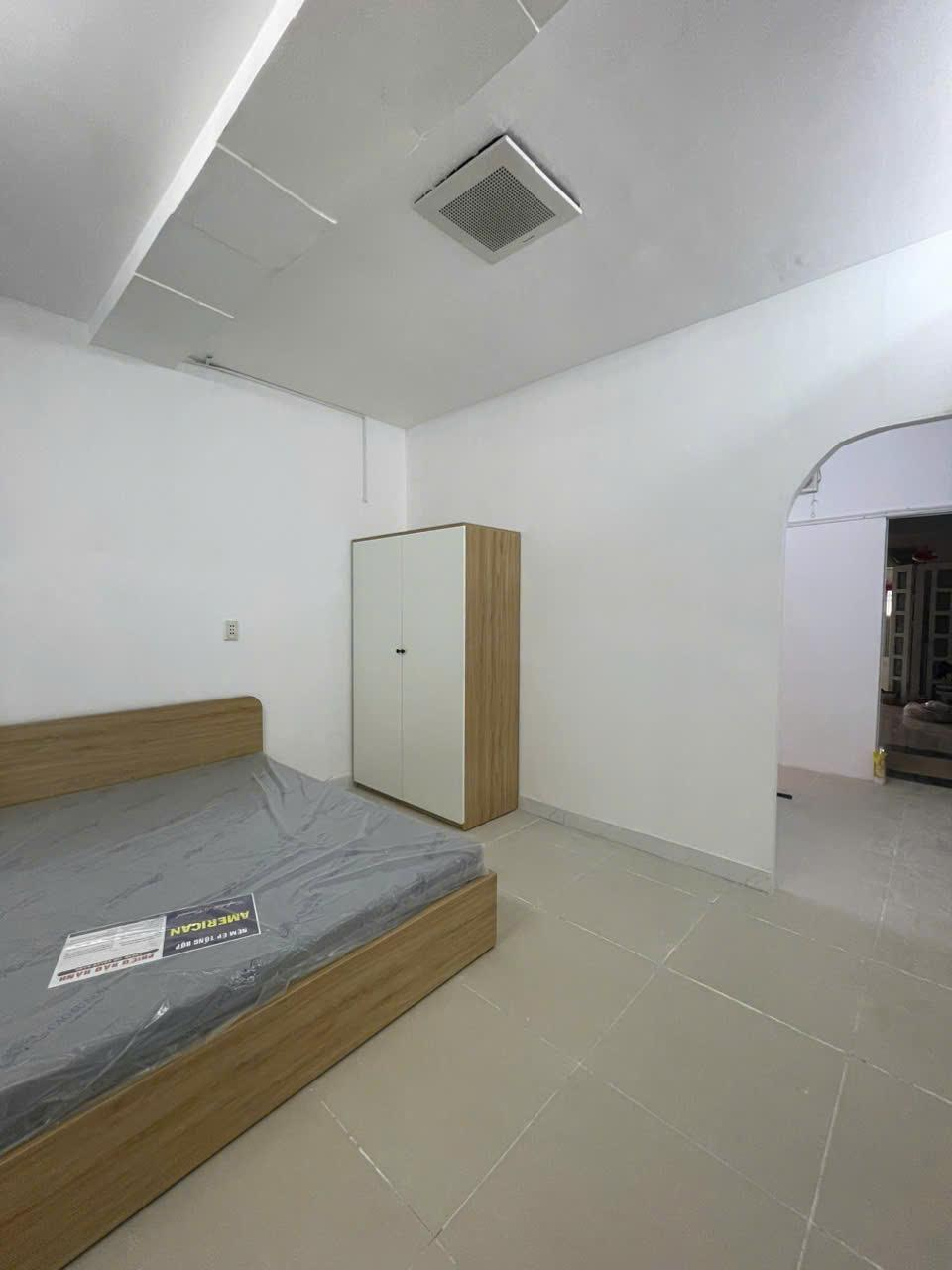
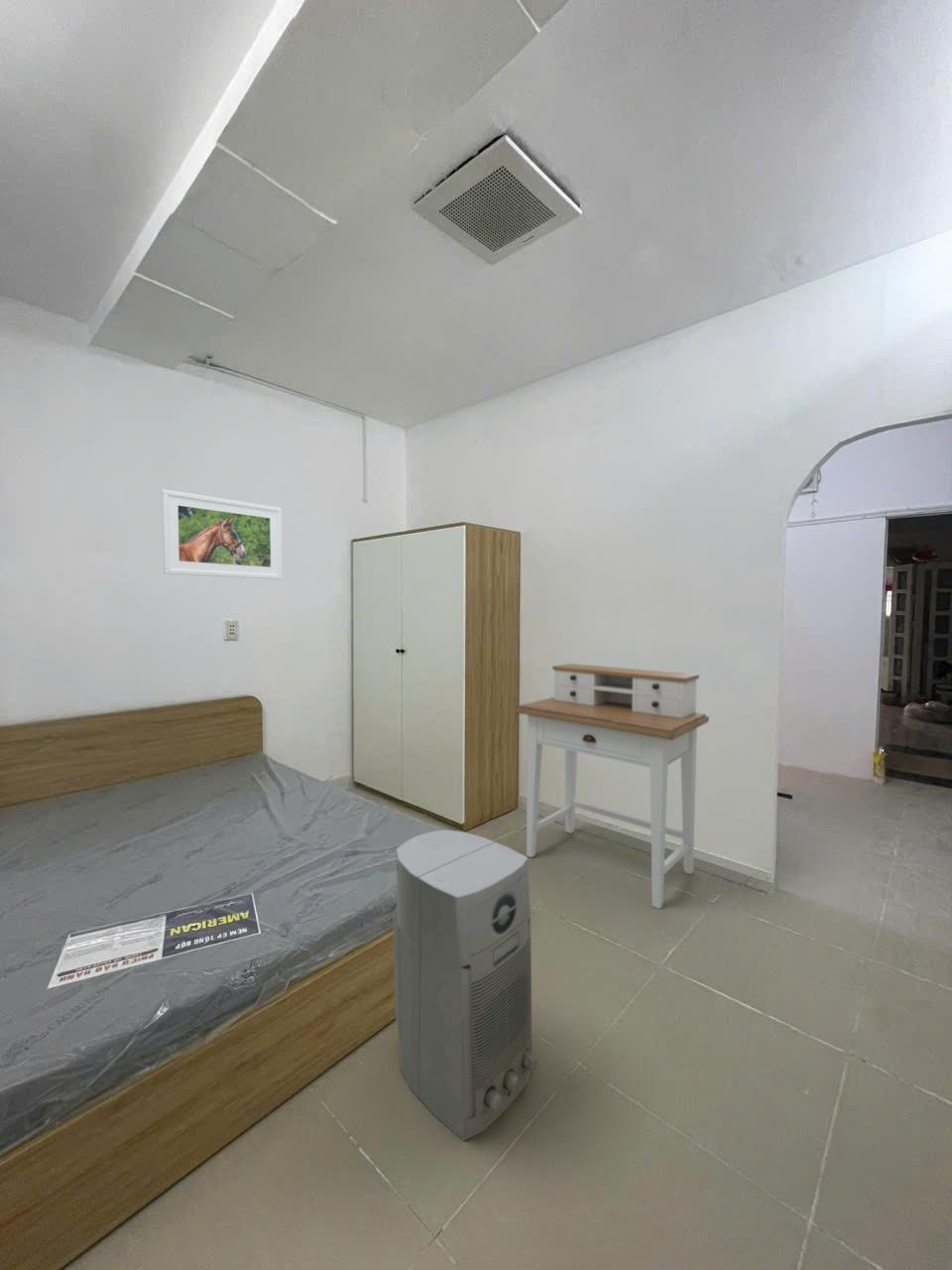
+ desk [515,663,710,910]
+ air purifier [392,828,538,1142]
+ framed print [161,489,284,580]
